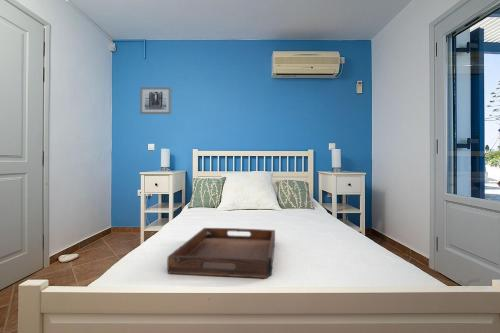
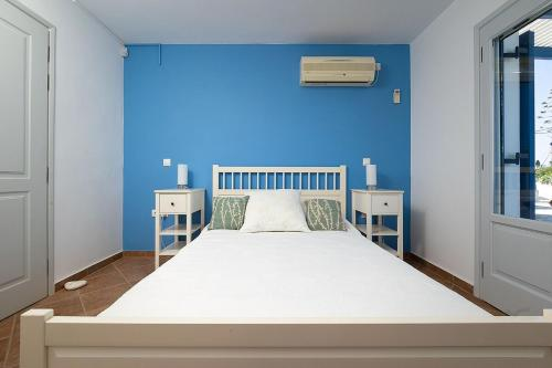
- serving tray [166,227,276,279]
- wall art [139,86,172,115]
